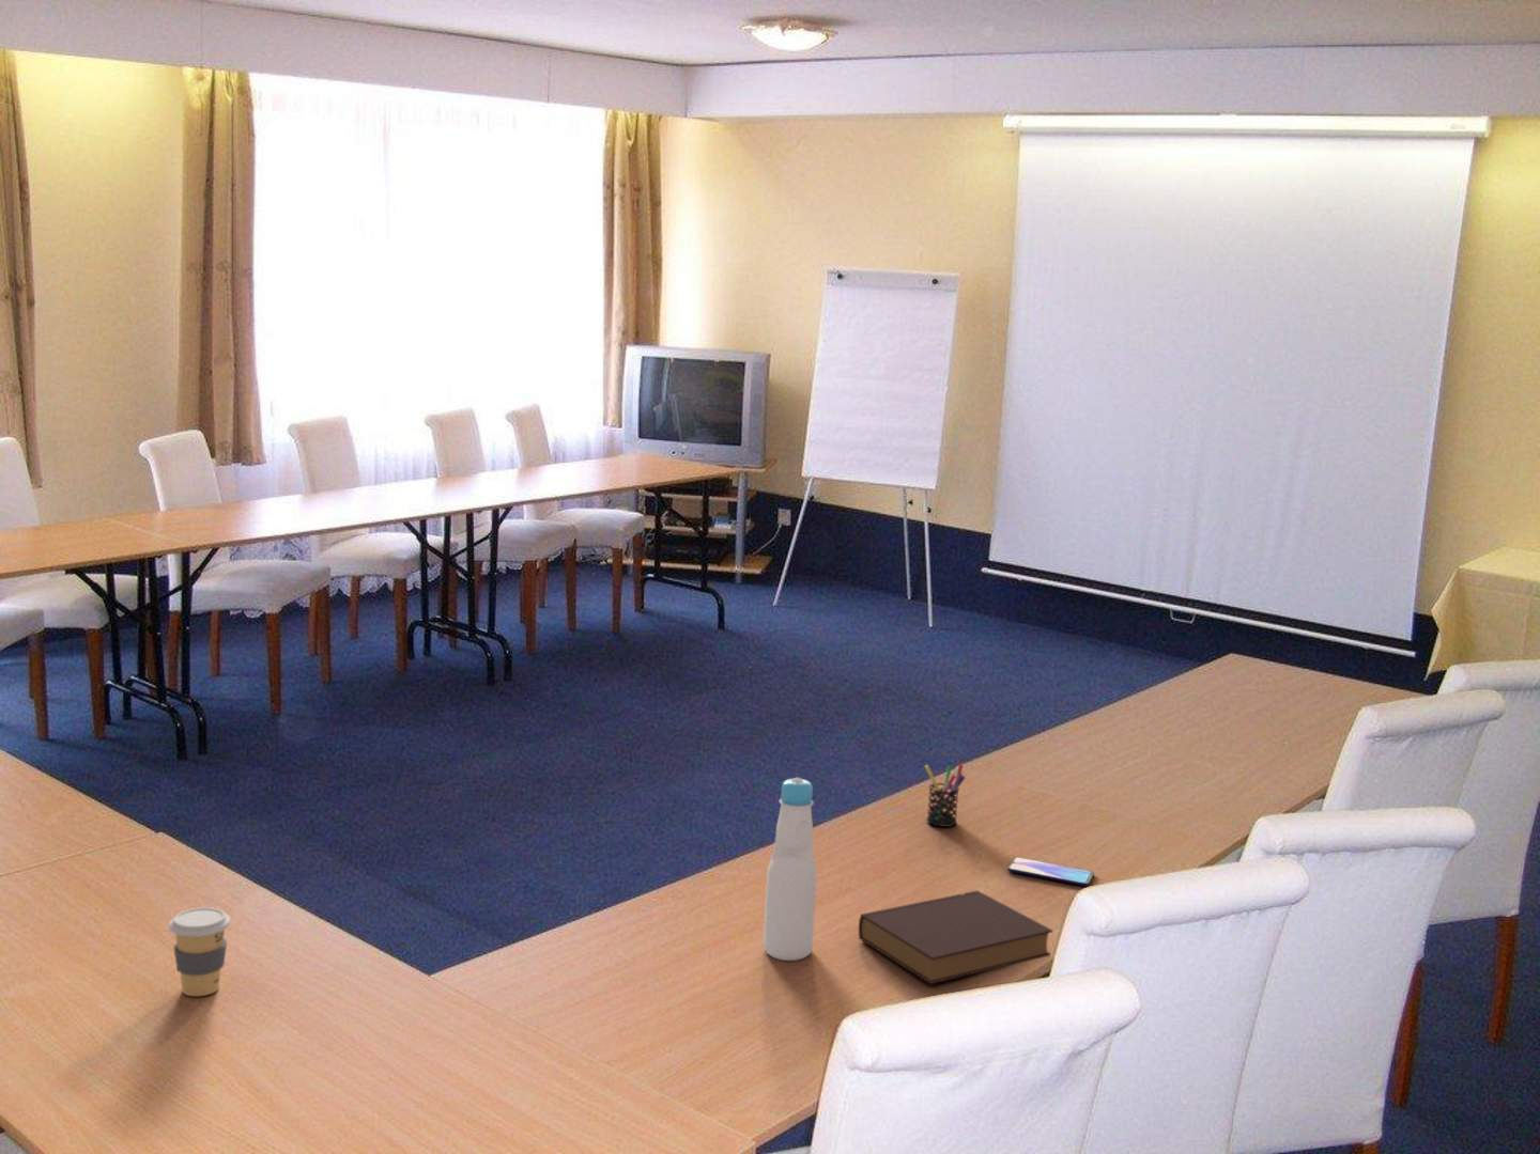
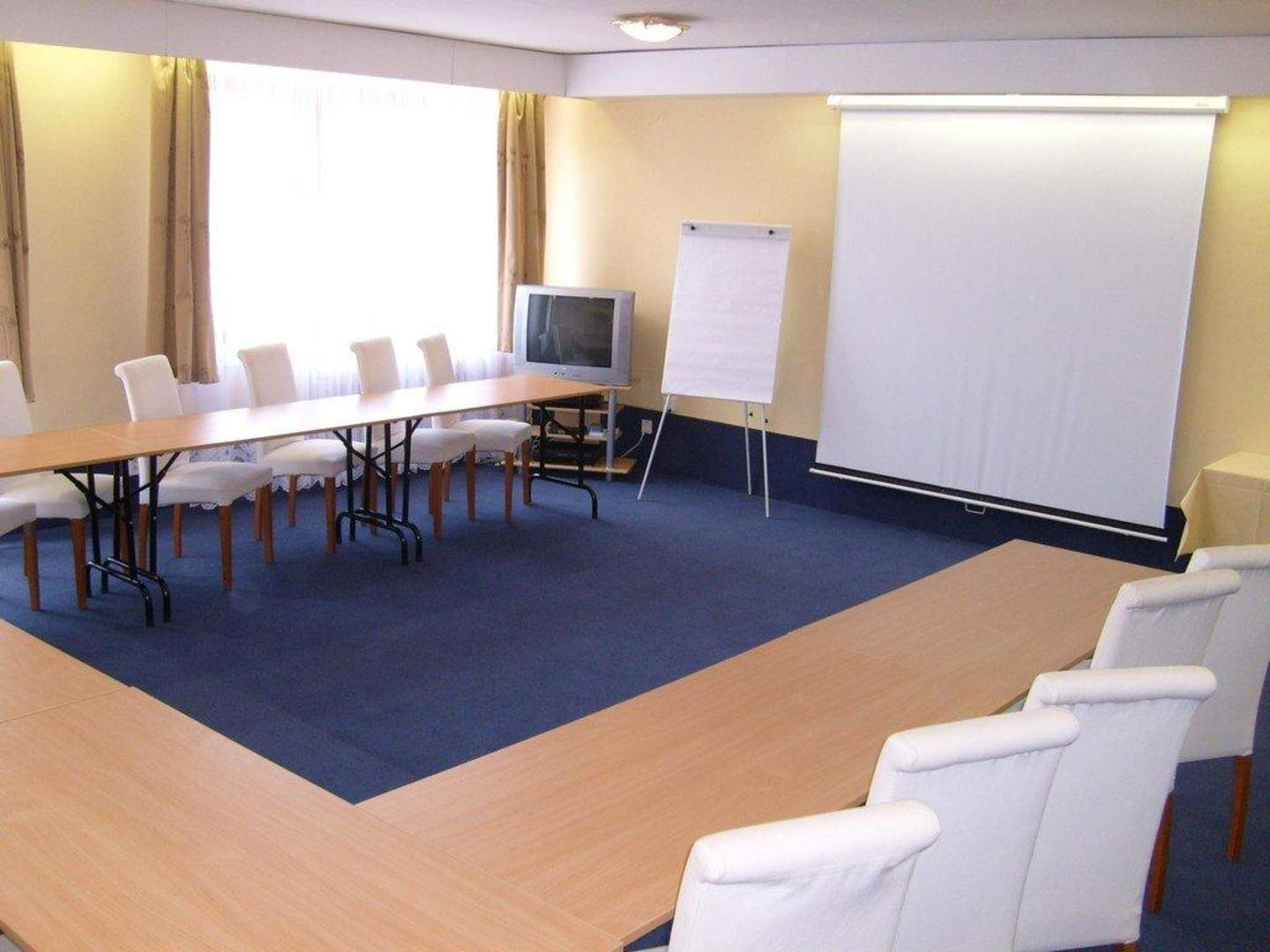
- coffee cup [167,906,232,996]
- bottle [763,777,819,961]
- book [857,890,1054,986]
- pen holder [924,762,965,828]
- smartphone [1006,856,1095,887]
